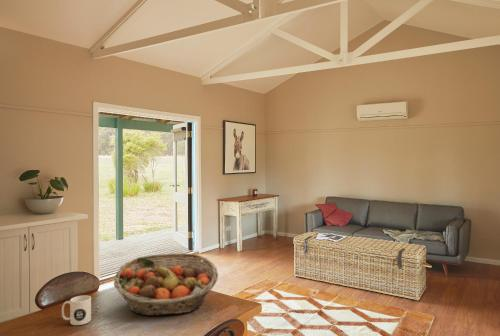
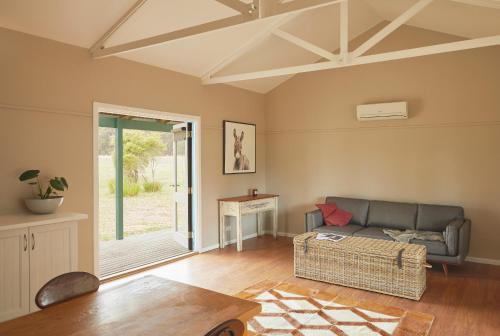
- mug [61,294,92,326]
- fruit basket [113,252,219,317]
